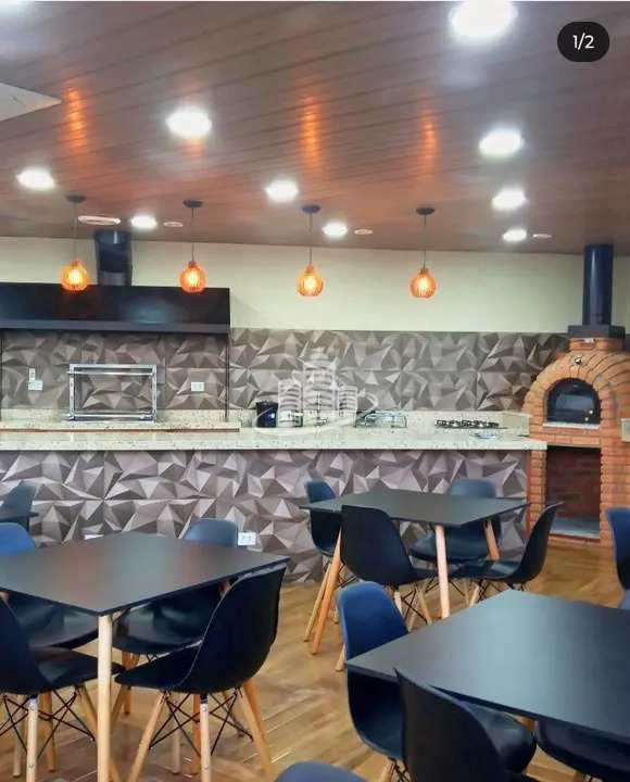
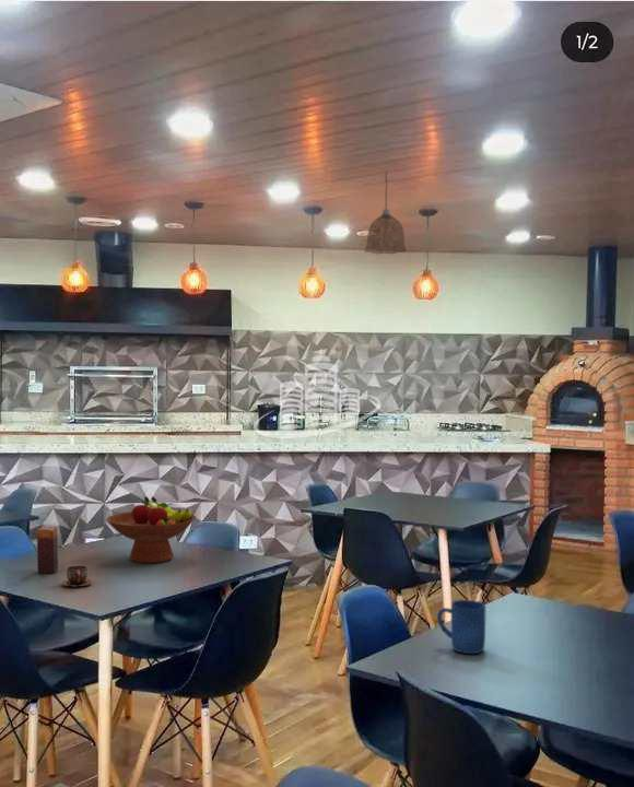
+ pendant lamp [363,171,408,255]
+ mug [436,599,486,655]
+ candle [36,526,59,575]
+ fruit bowl [106,495,197,564]
+ cup [61,565,93,588]
